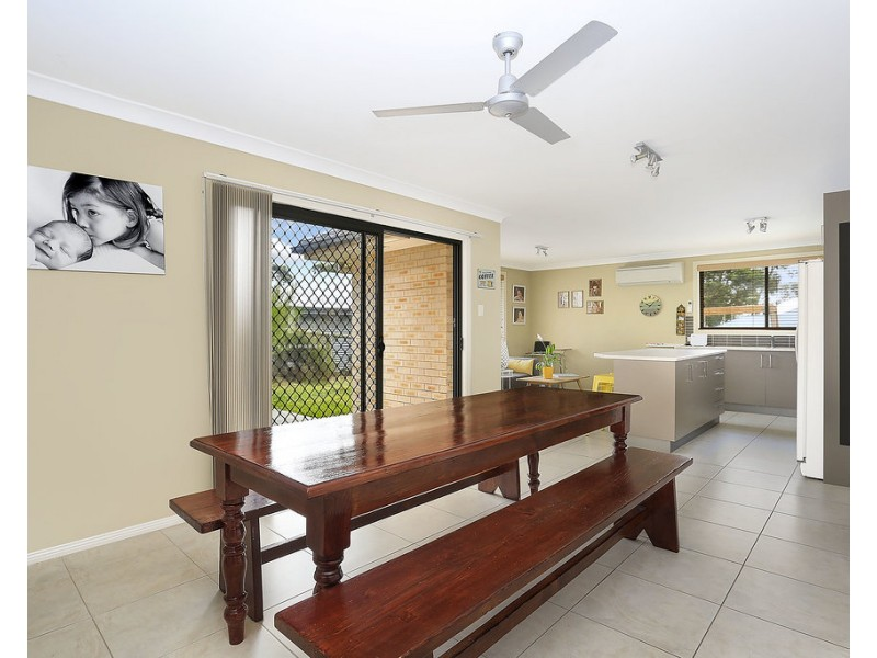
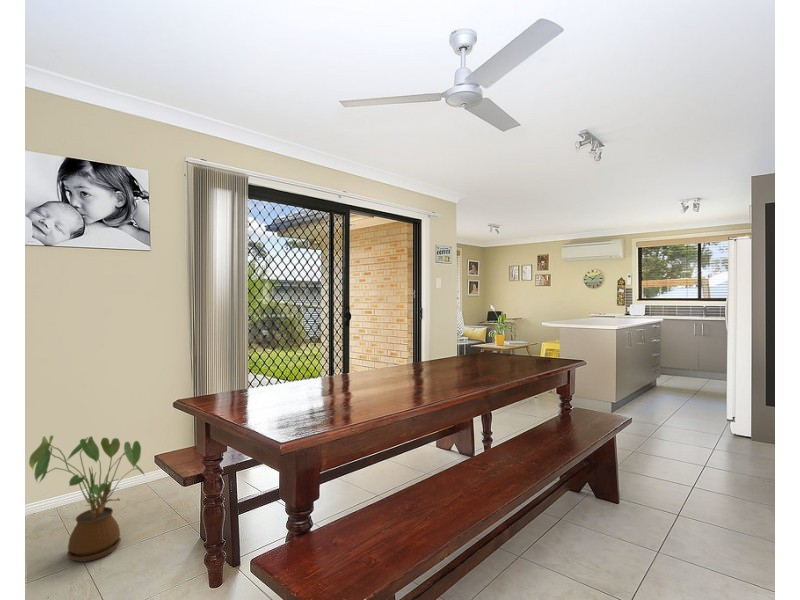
+ house plant [28,434,147,563]
